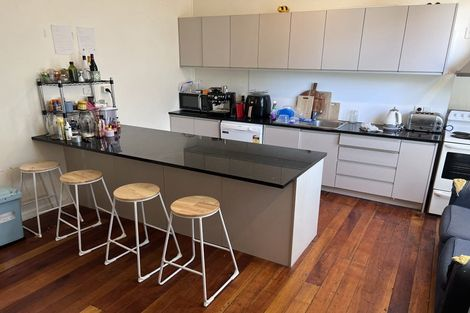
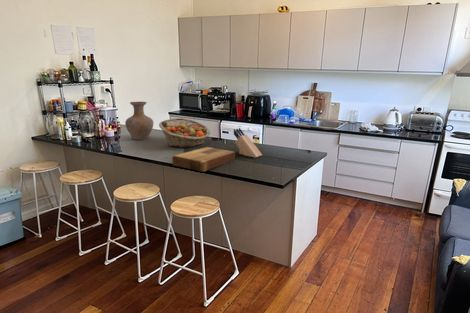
+ fruit basket [158,117,211,148]
+ vase [124,101,154,141]
+ knife block [233,127,263,159]
+ cutting board [171,146,236,173]
